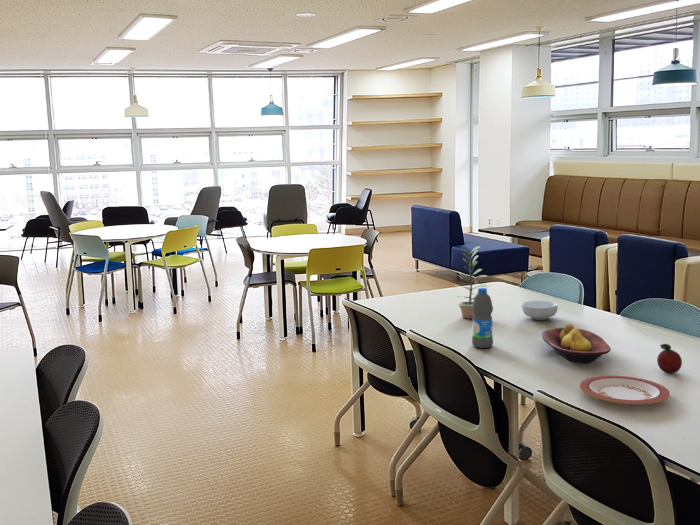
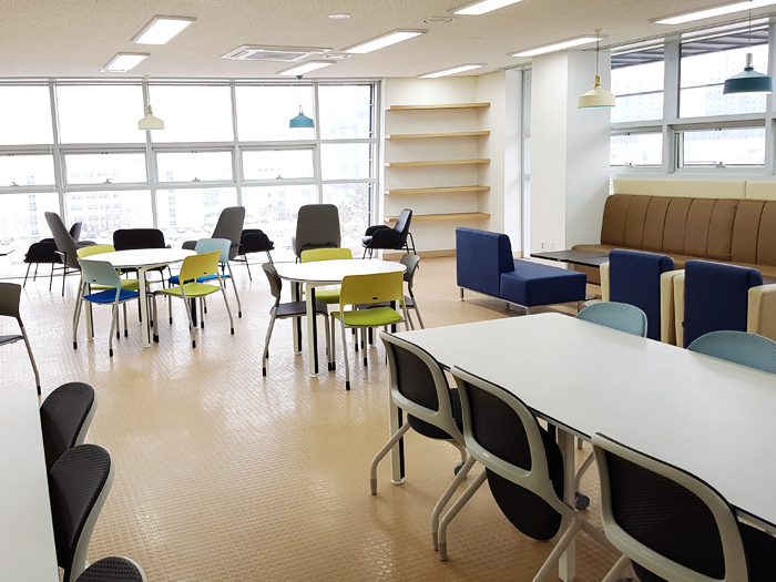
- fruit [656,343,683,374]
- plant [453,245,494,319]
- fruit bowl [541,323,612,365]
- water bottle [471,287,494,349]
- cereal bowl [521,300,559,321]
- plate [579,375,671,406]
